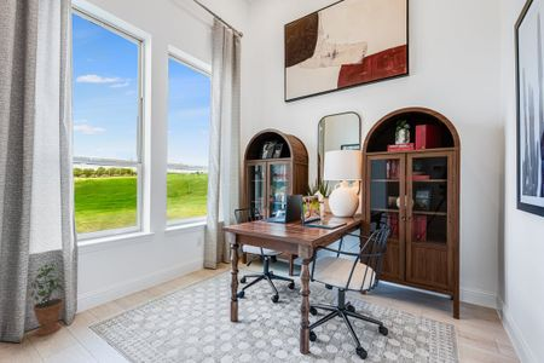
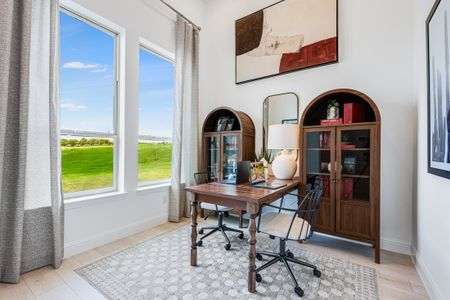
- potted plant [25,263,65,336]
